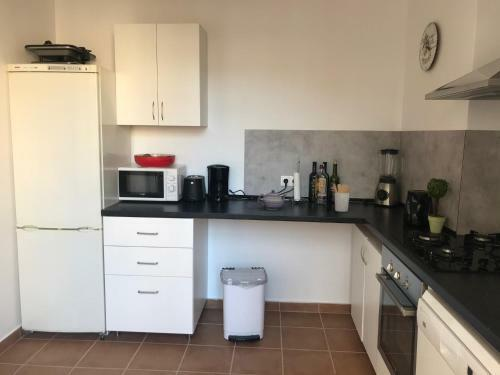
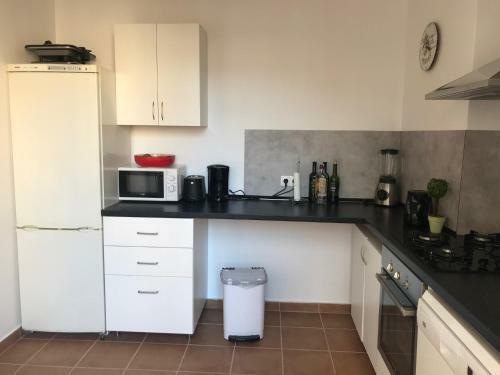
- utensil holder [332,183,353,213]
- teapot [257,189,287,211]
